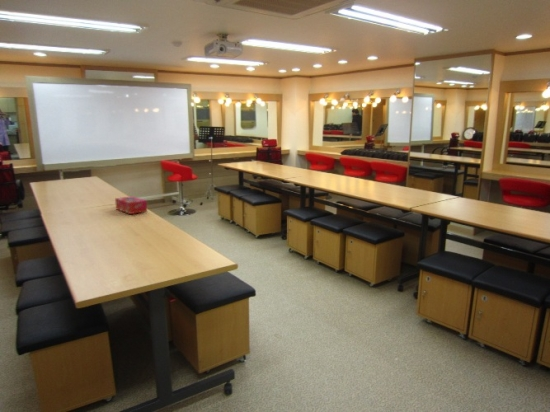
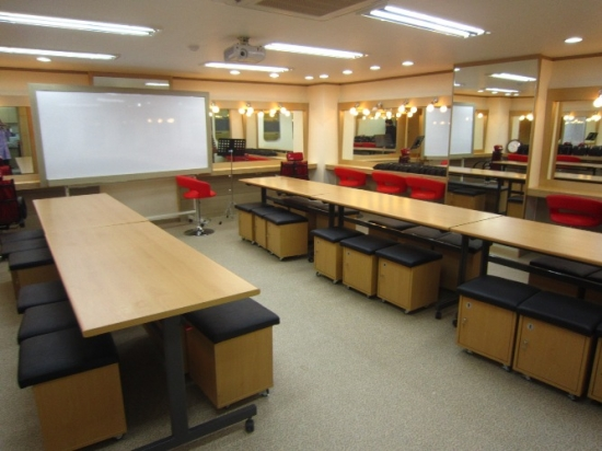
- tissue box [114,195,148,215]
